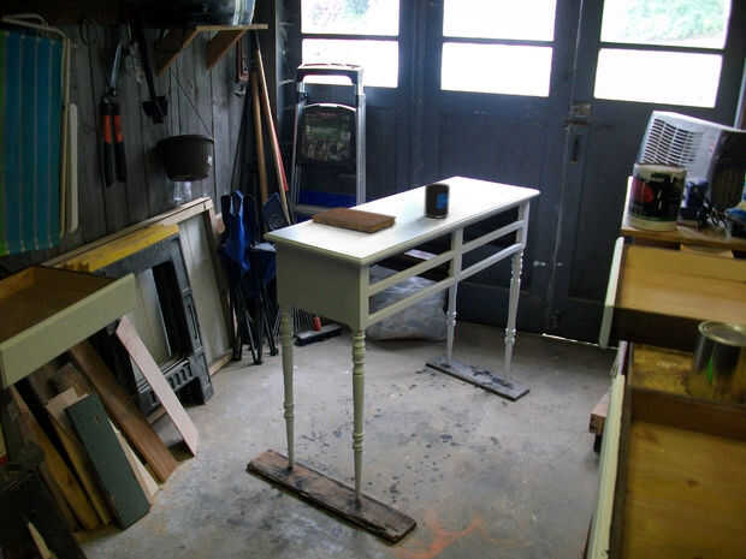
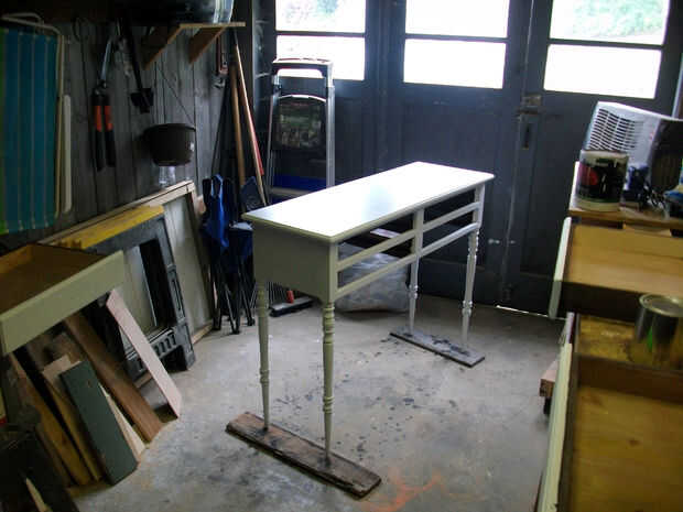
- mug [424,182,451,220]
- notebook [310,207,397,234]
